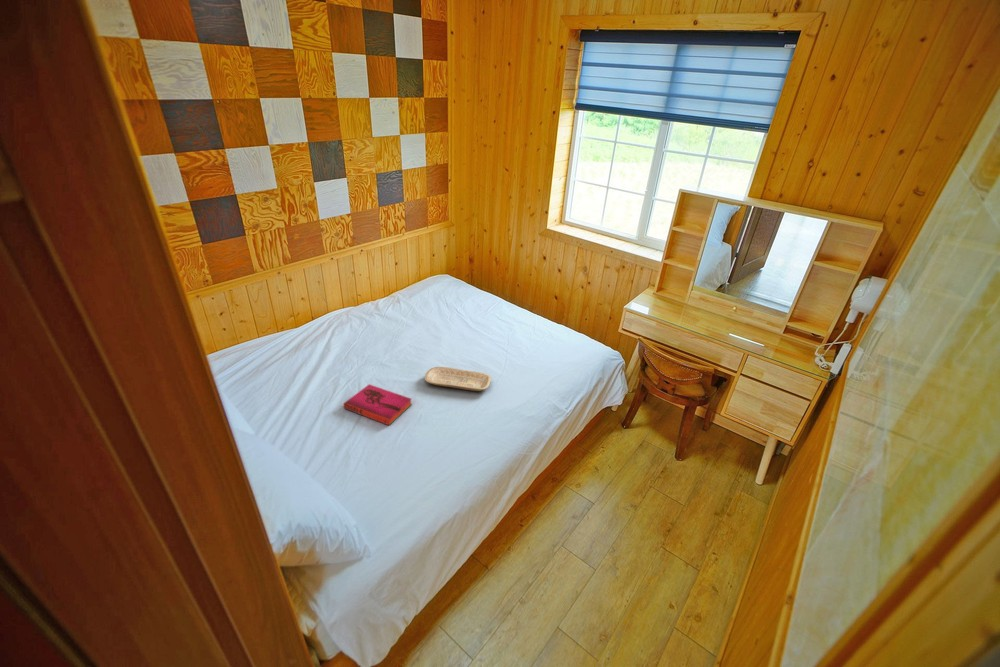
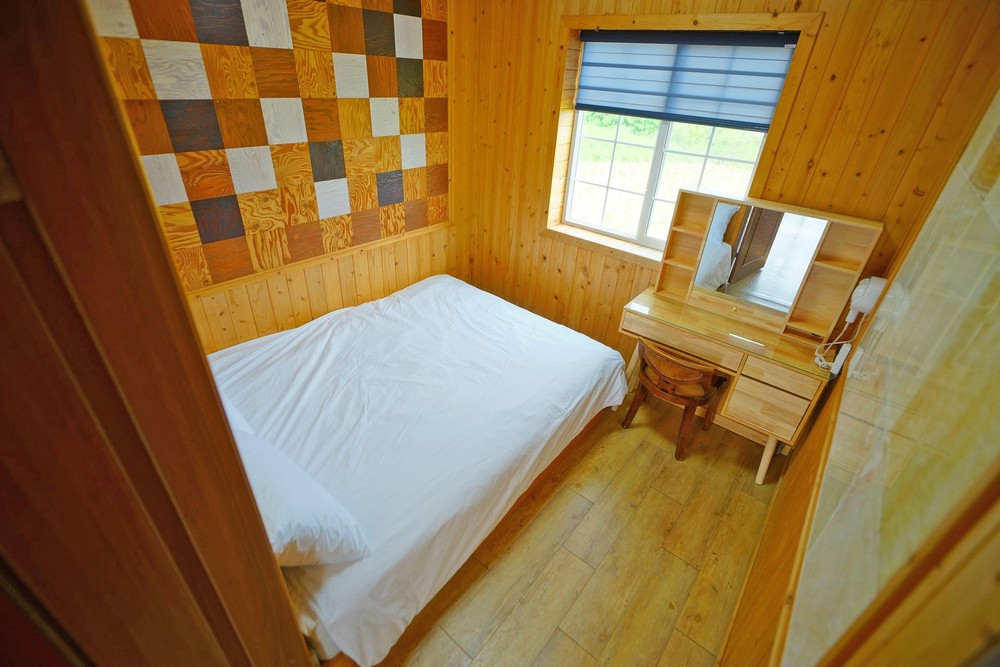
- tray [424,366,492,392]
- hardback book [343,383,413,426]
